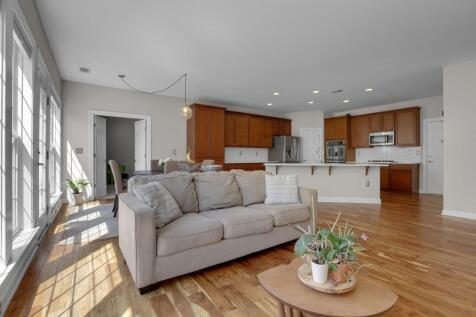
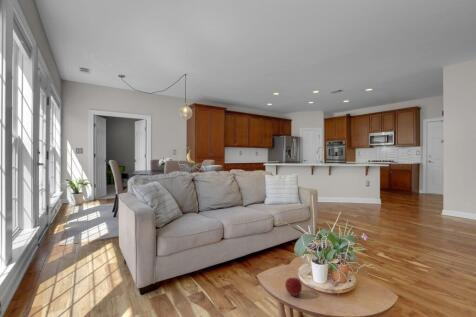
+ apple [284,277,303,297]
